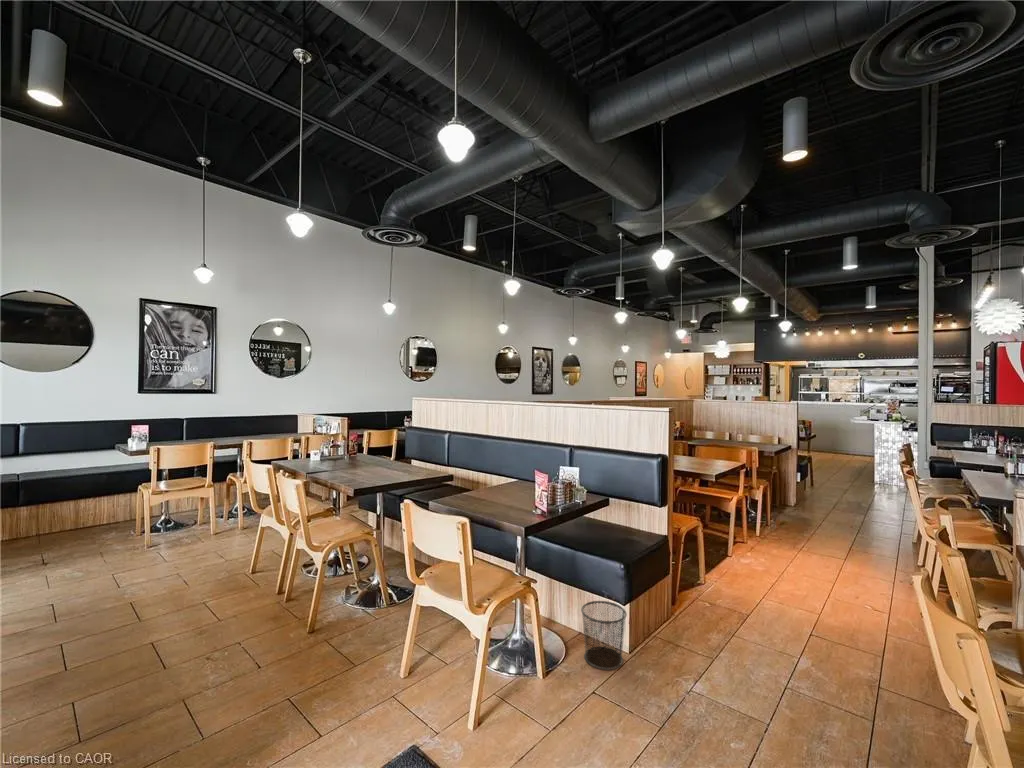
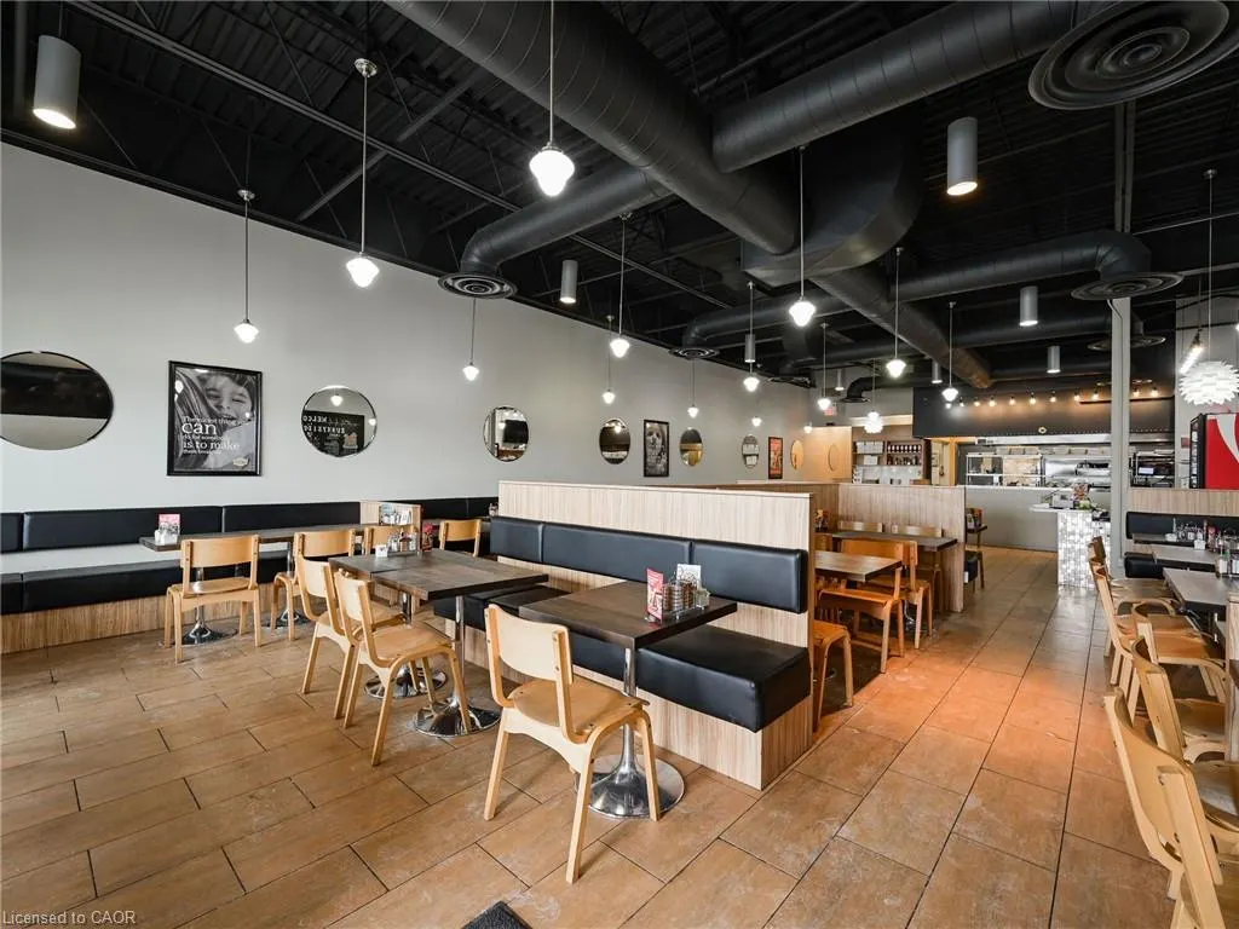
- waste bin [580,600,628,671]
